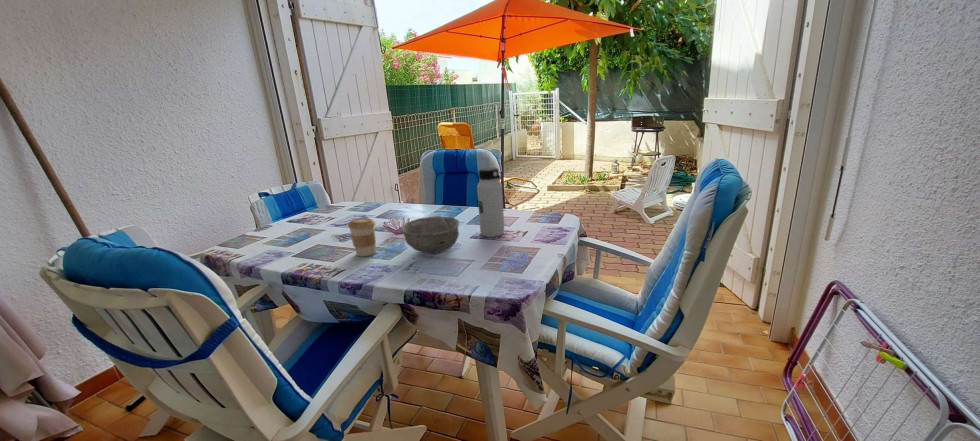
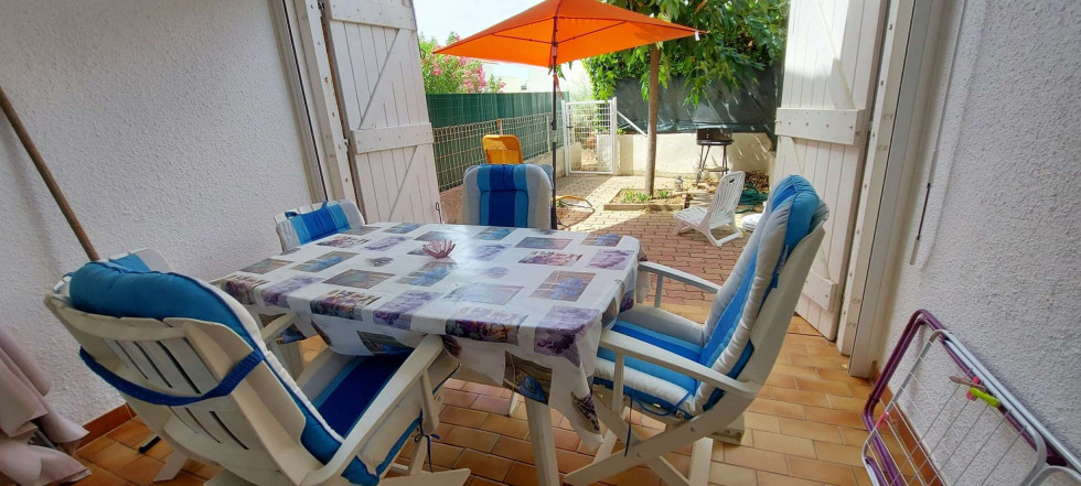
- water bottle [476,166,505,238]
- bowl [400,215,460,255]
- coffee cup [347,217,377,257]
